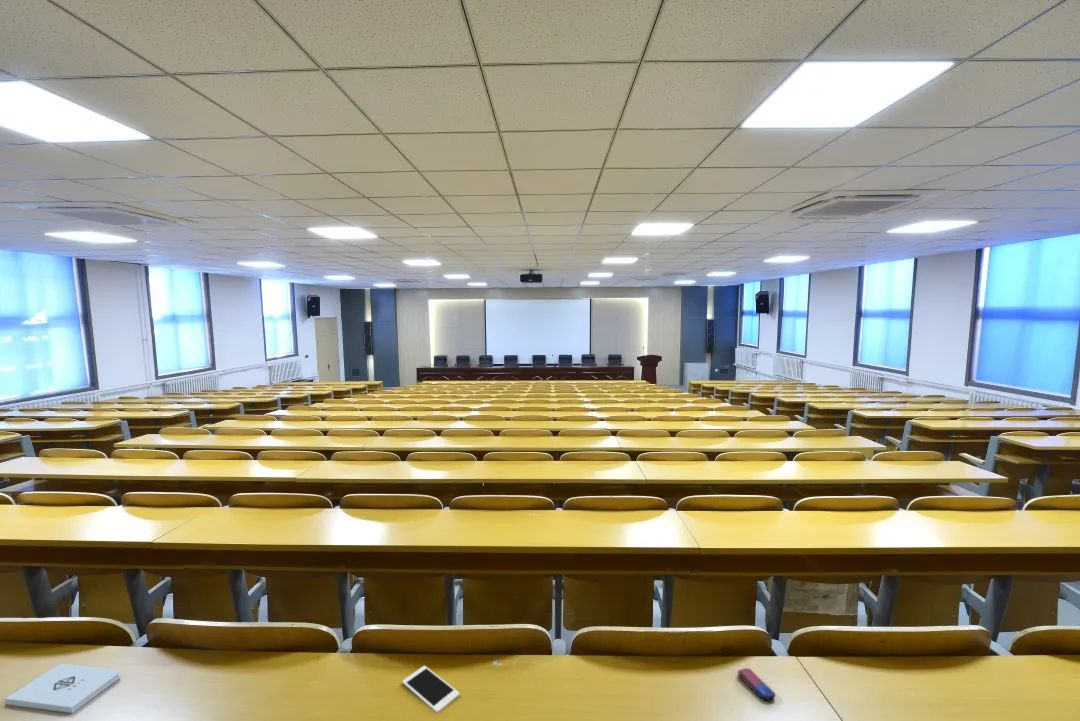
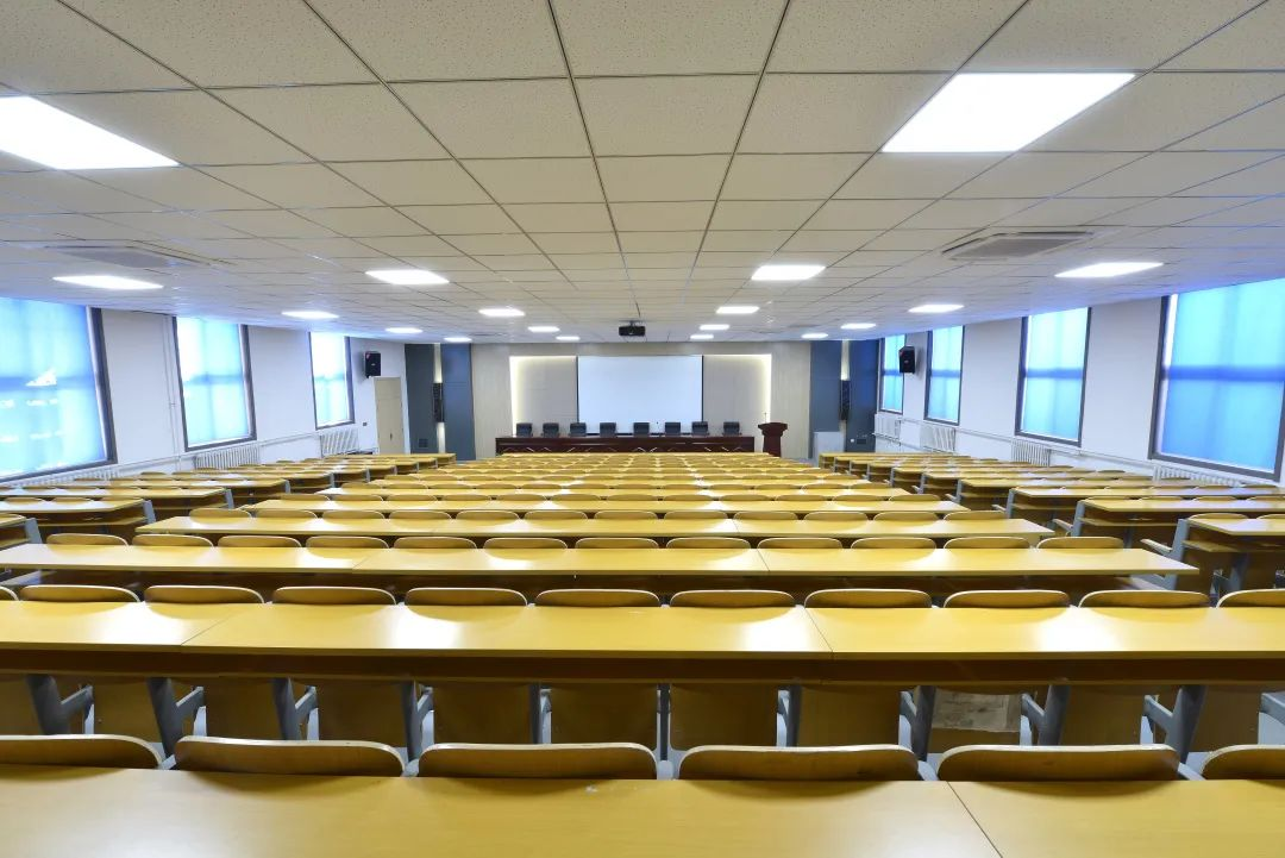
- cell phone [401,665,460,714]
- notepad [4,663,121,714]
- eraser [737,667,776,702]
